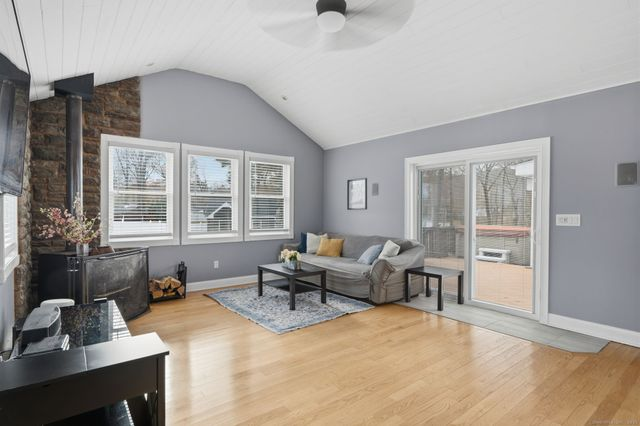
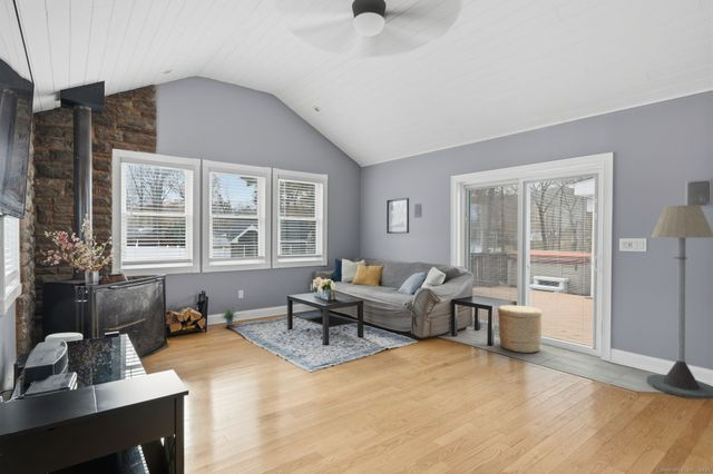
+ floor lamp [646,204,713,399]
+ woven basket [497,304,544,354]
+ potted plant [215,304,244,327]
